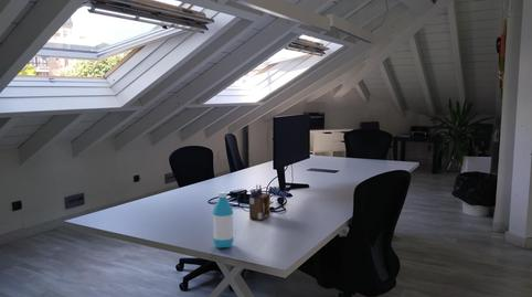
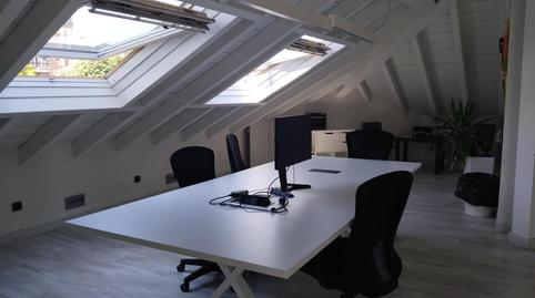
- water bottle [212,191,234,250]
- desk organizer [248,183,272,221]
